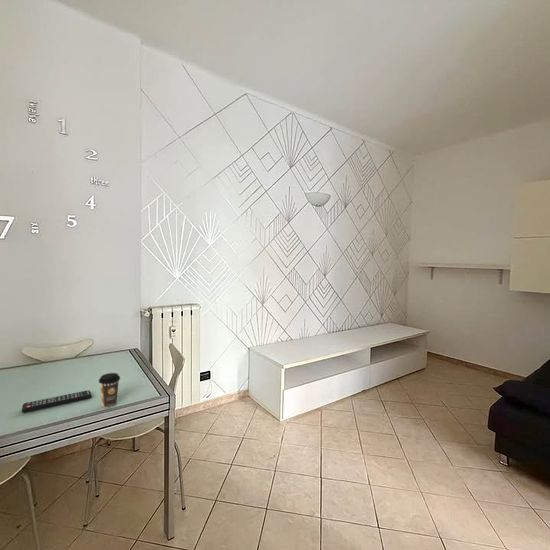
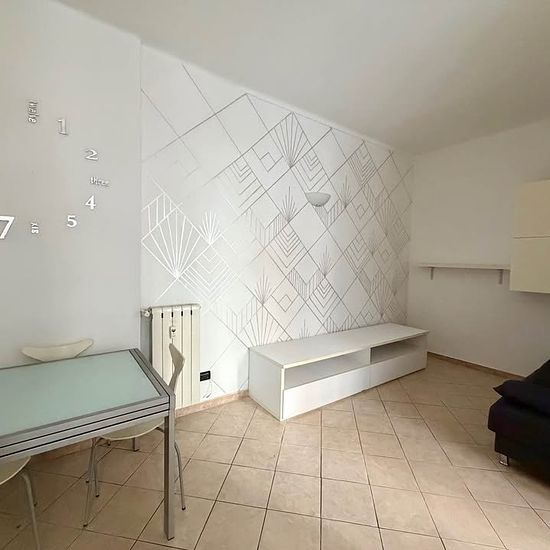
- coffee cup [98,372,121,408]
- remote control [21,389,93,414]
